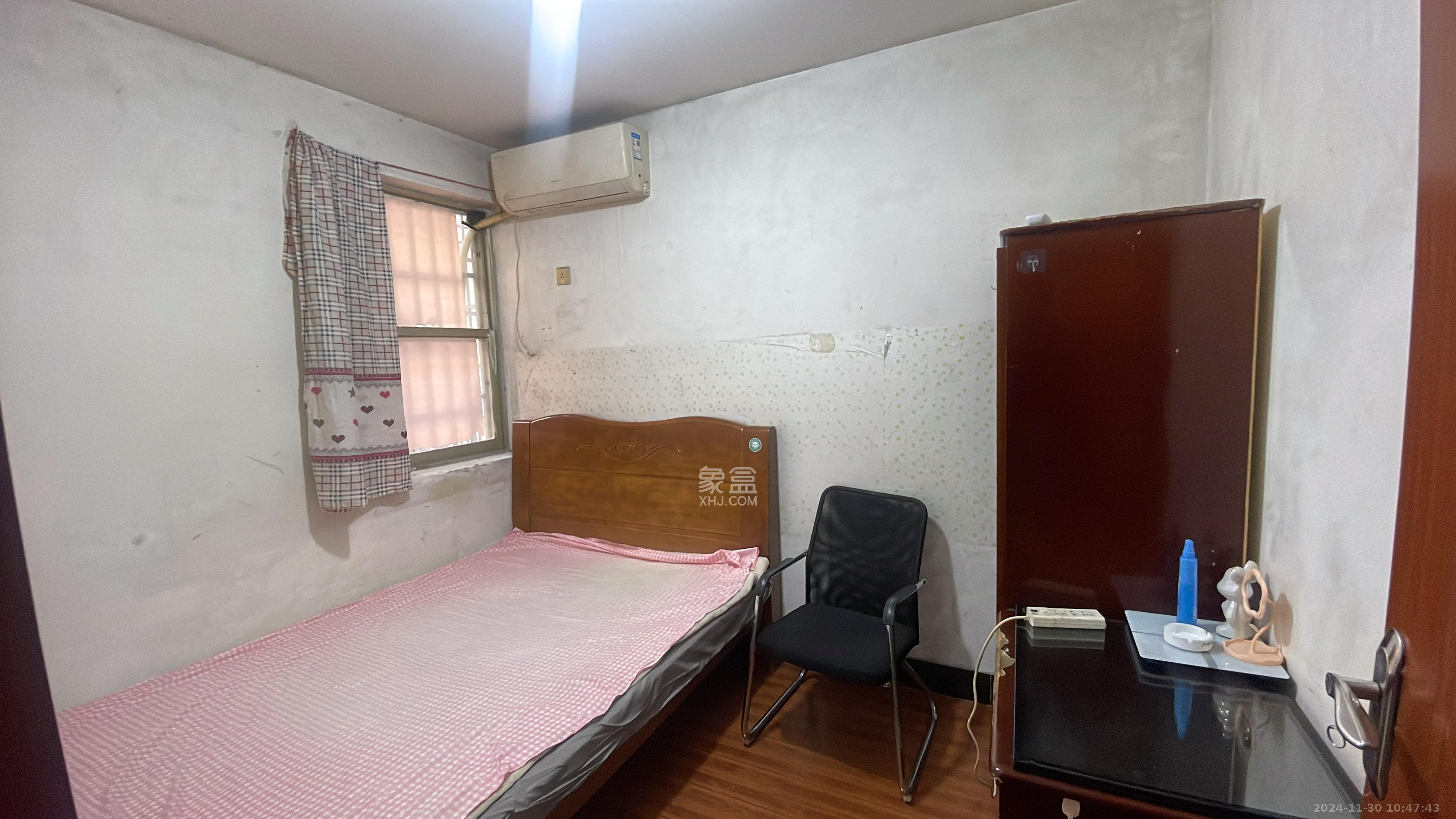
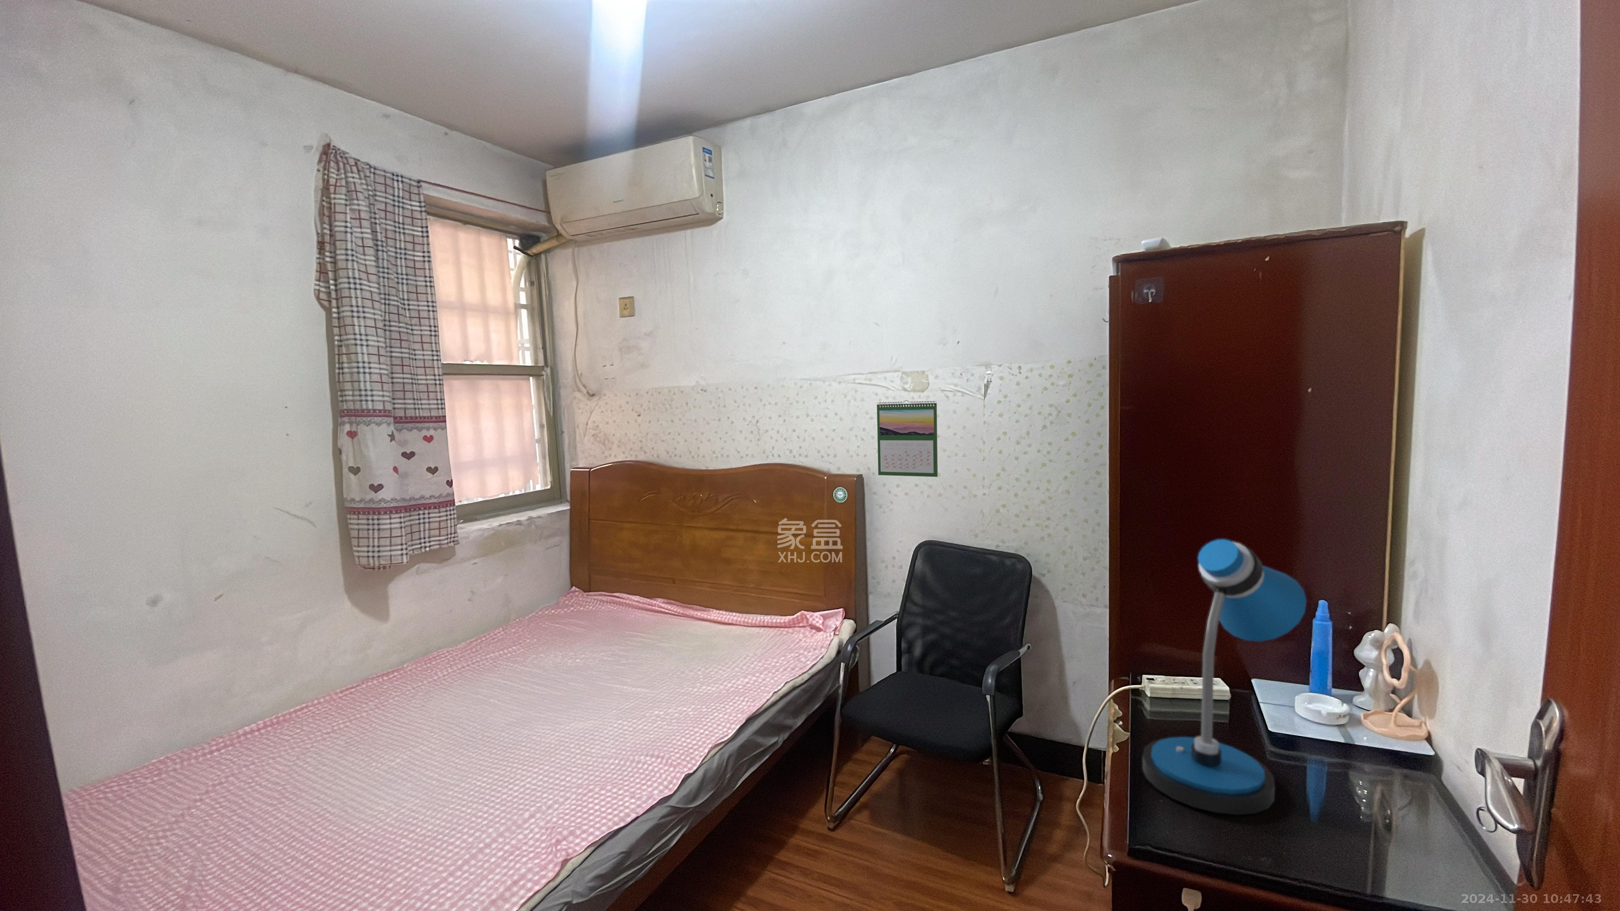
+ desk lamp [1142,538,1307,815]
+ calendar [877,399,938,477]
